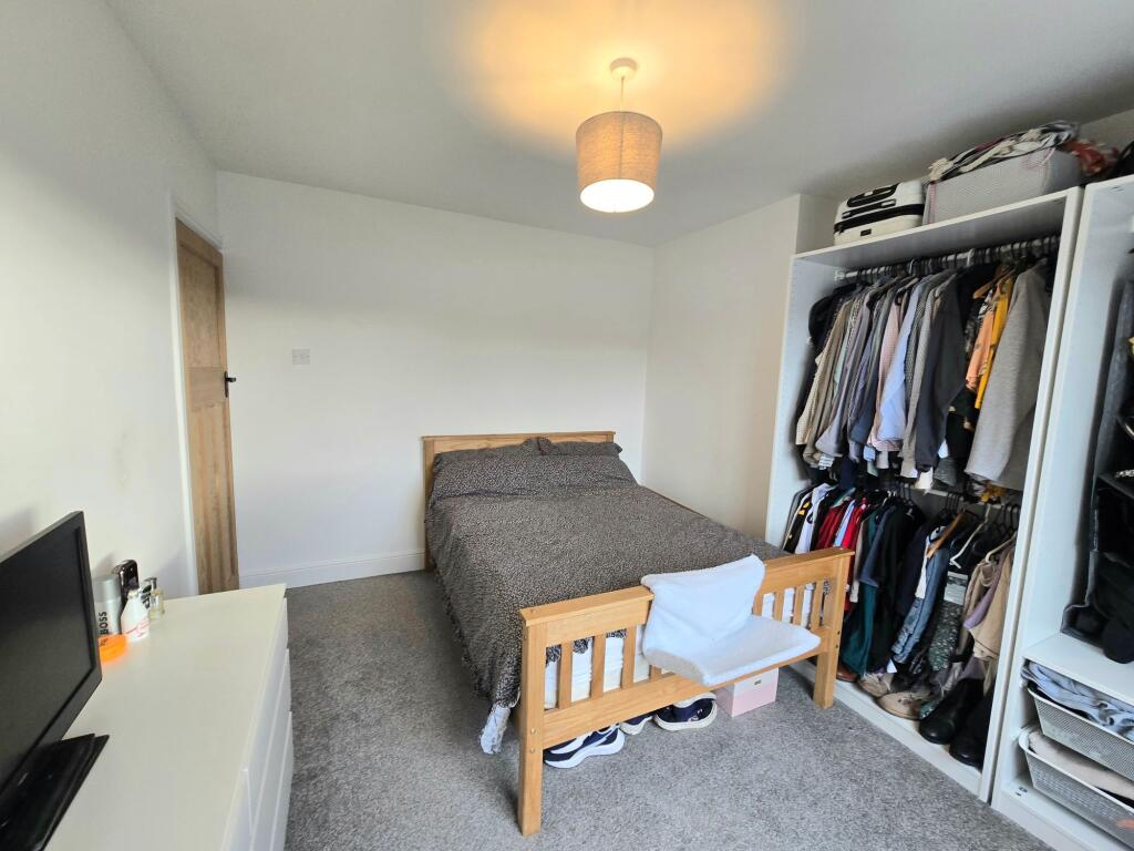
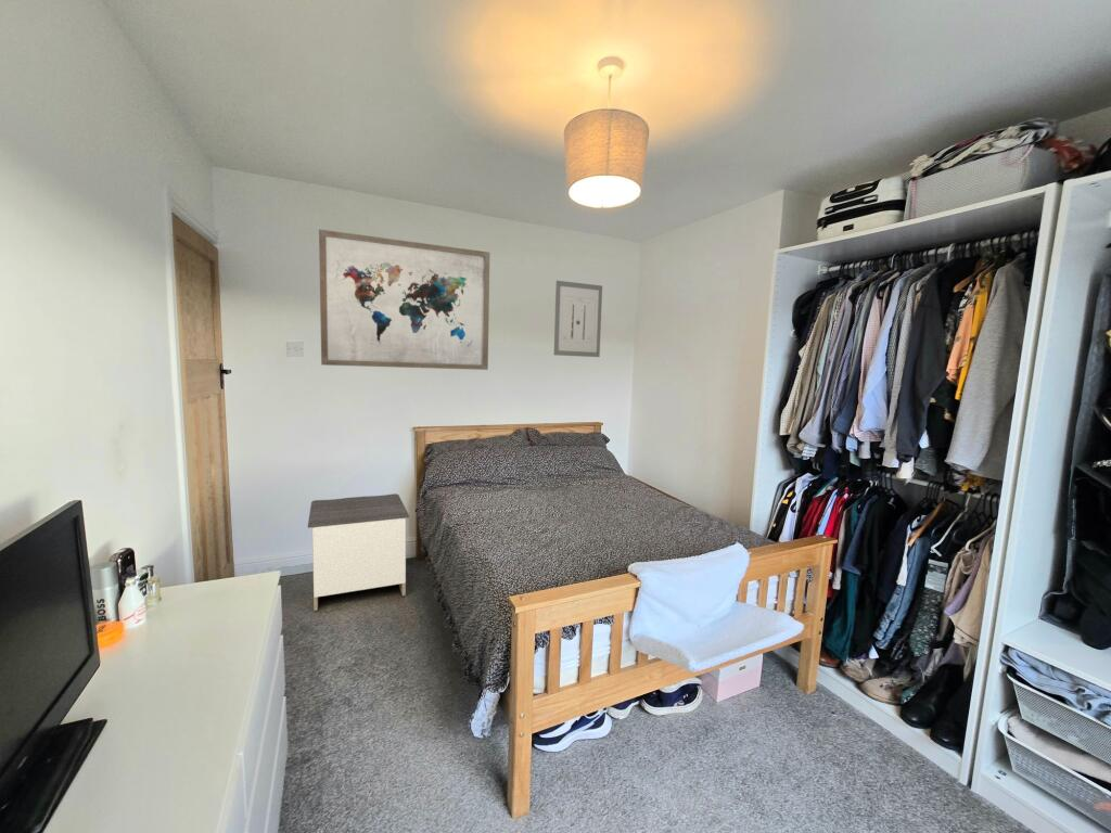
+ wall art [553,280,603,358]
+ nightstand [307,492,410,612]
+ wall art [318,228,490,371]
